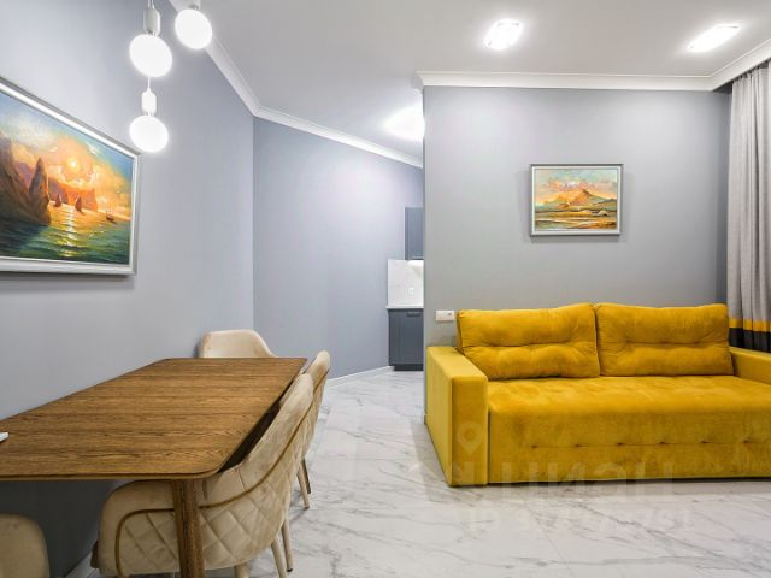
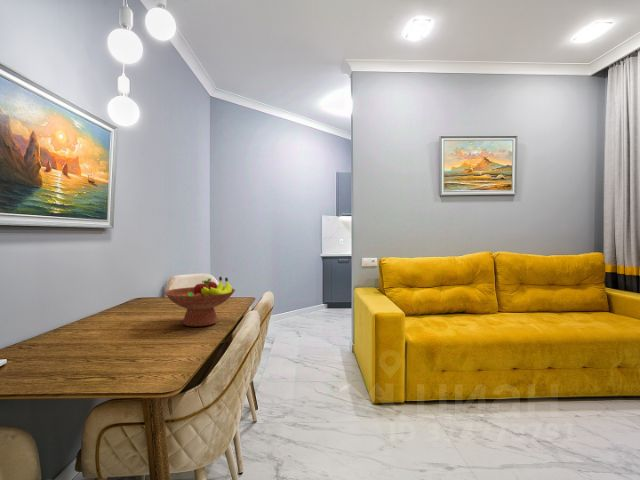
+ fruit bowl [163,276,236,327]
